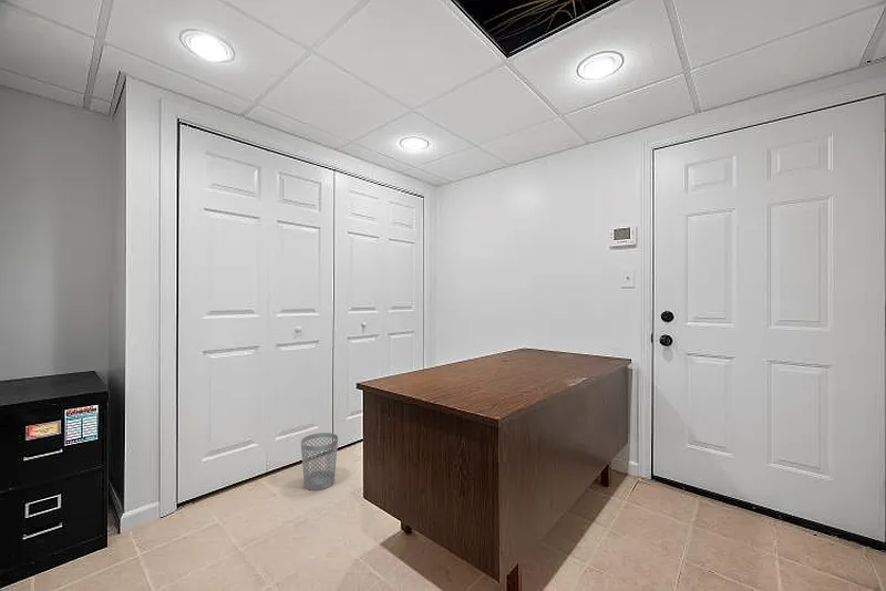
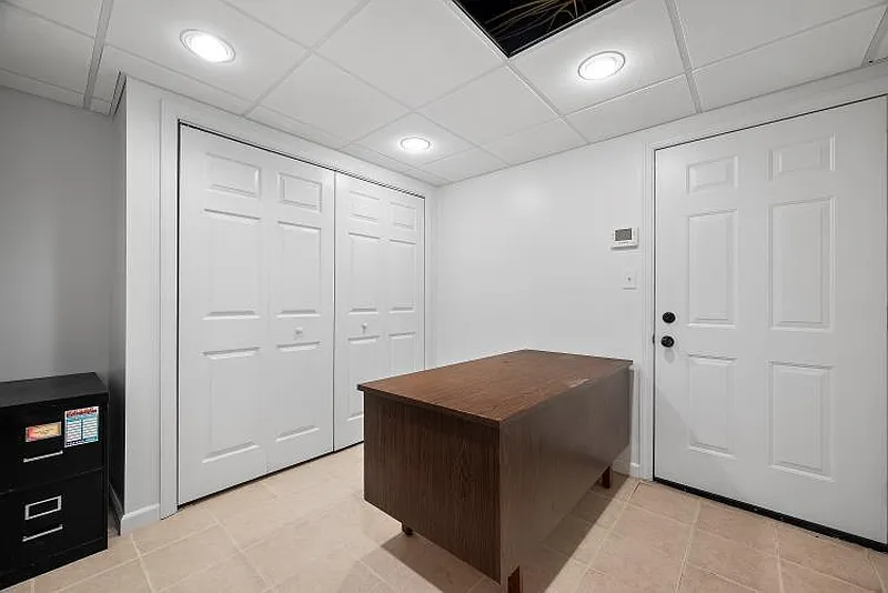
- wastebasket [300,432,339,491]
